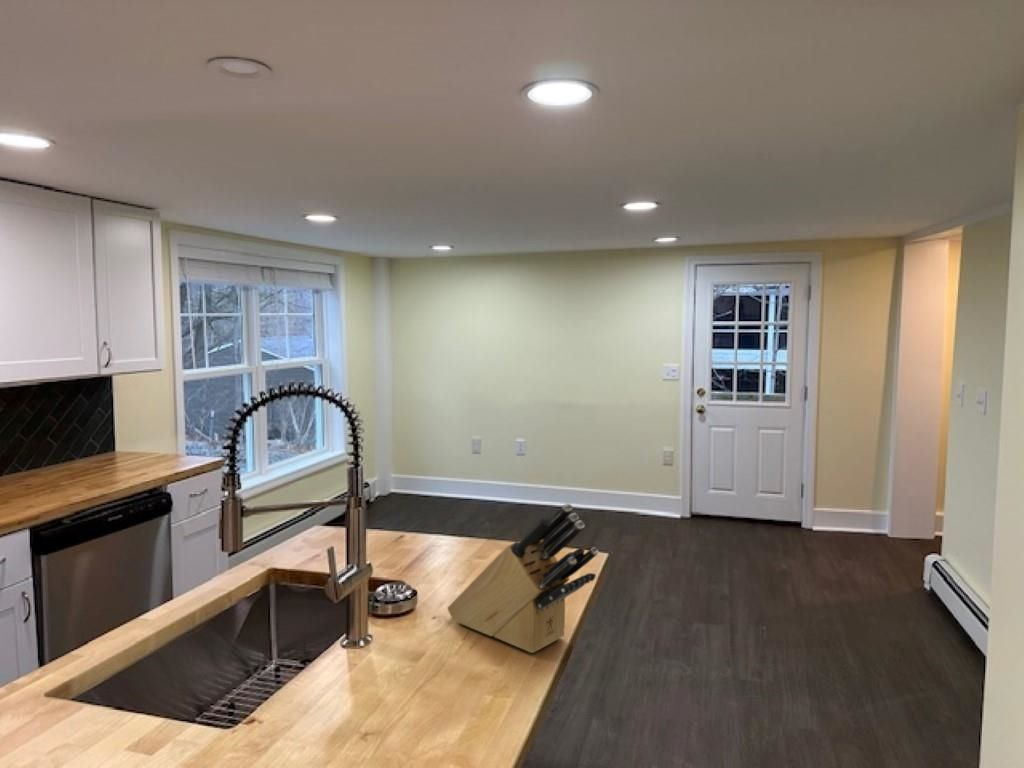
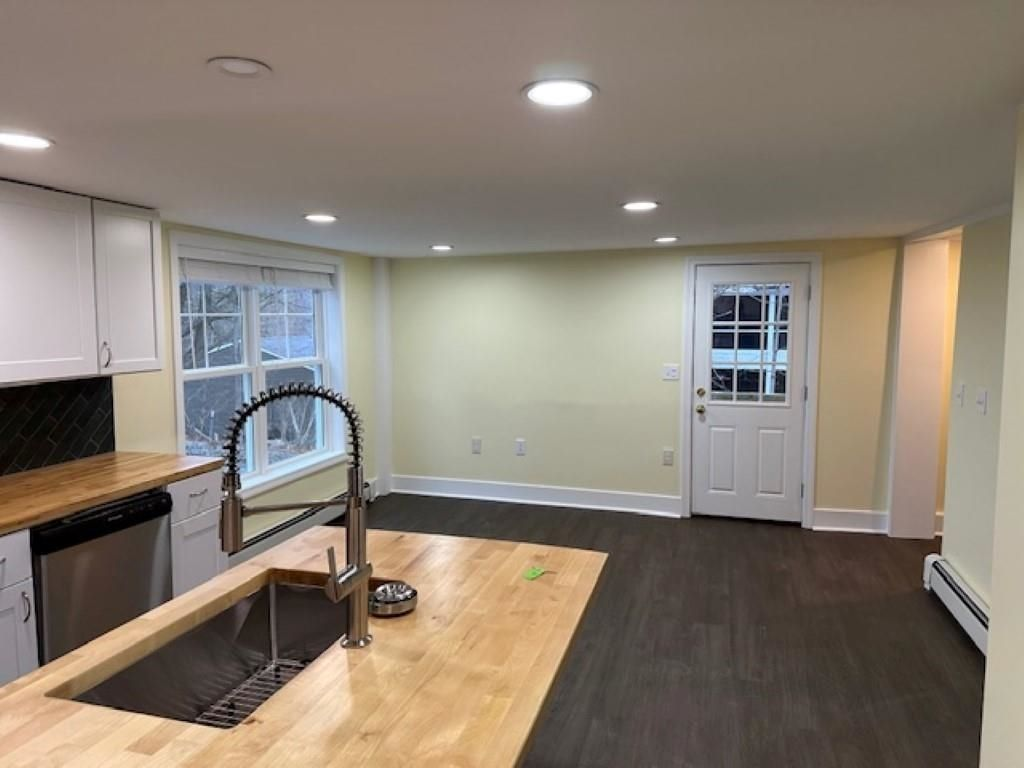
- knife block [446,502,600,654]
